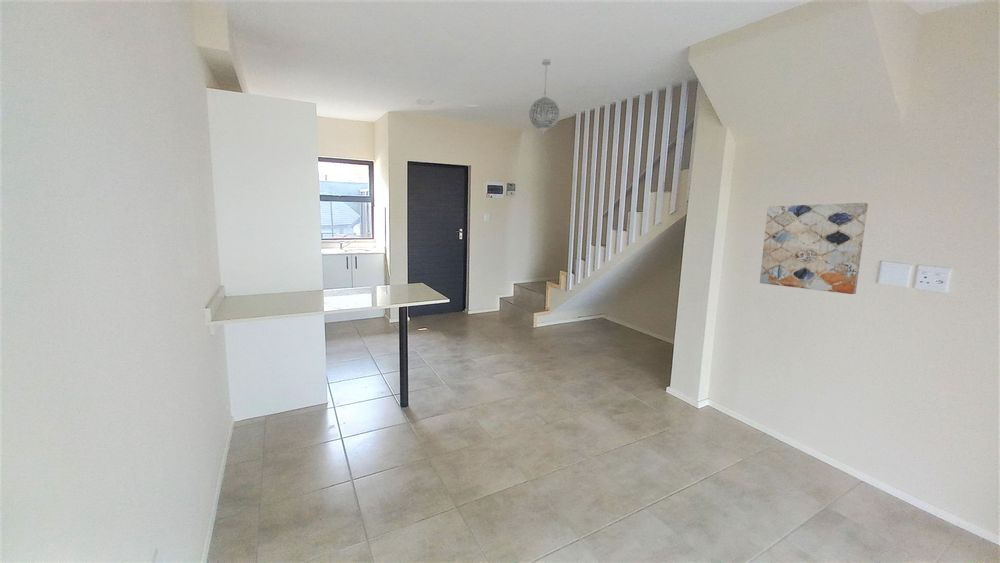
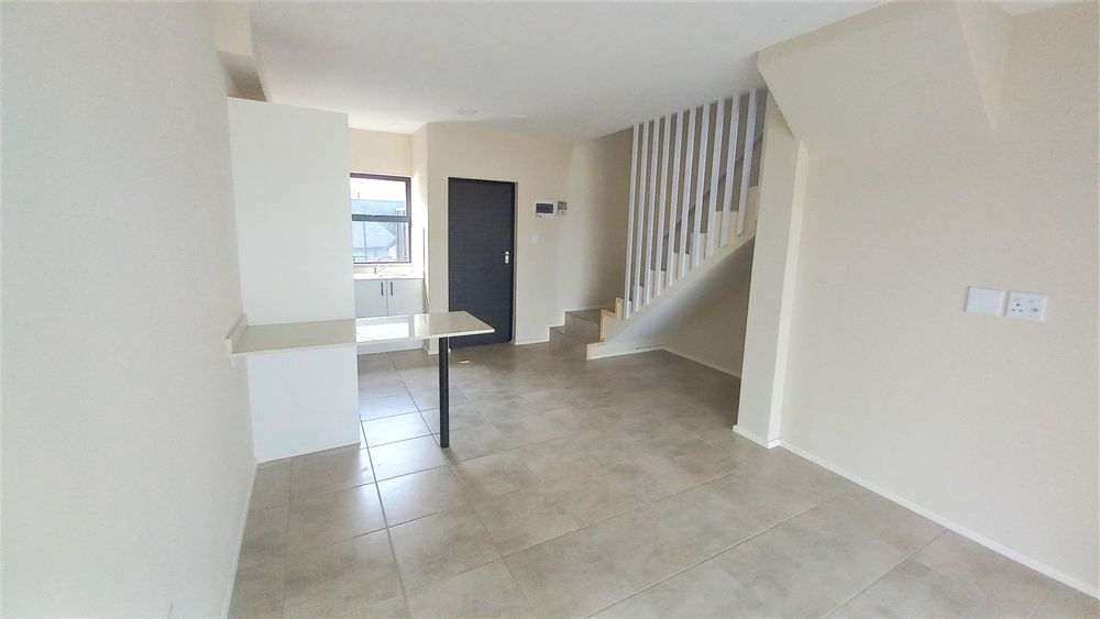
- wall art [759,202,869,295]
- pendant light [528,58,561,135]
